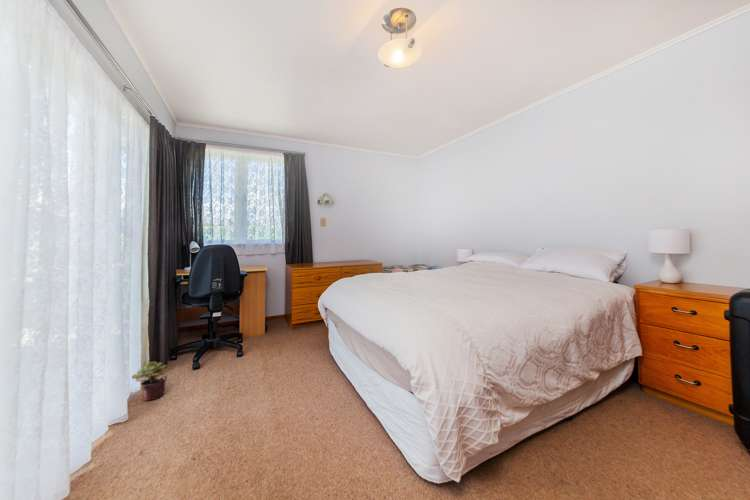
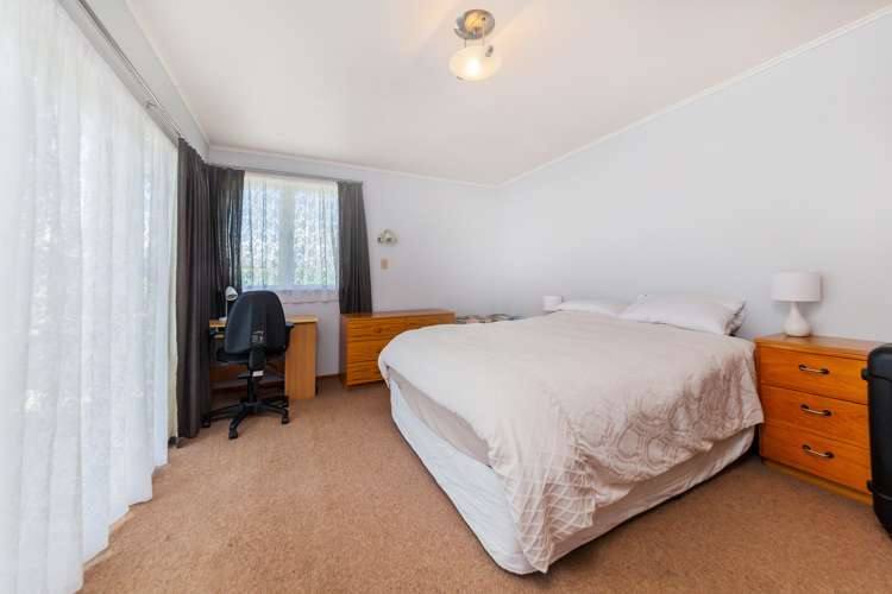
- potted plant [131,361,169,402]
